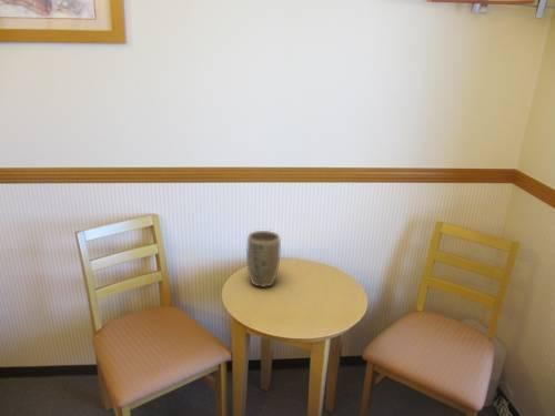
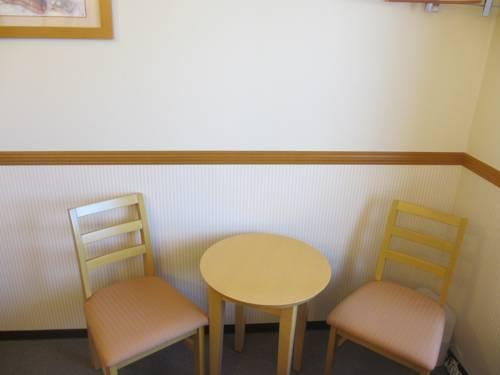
- plant pot [245,230,282,288]
